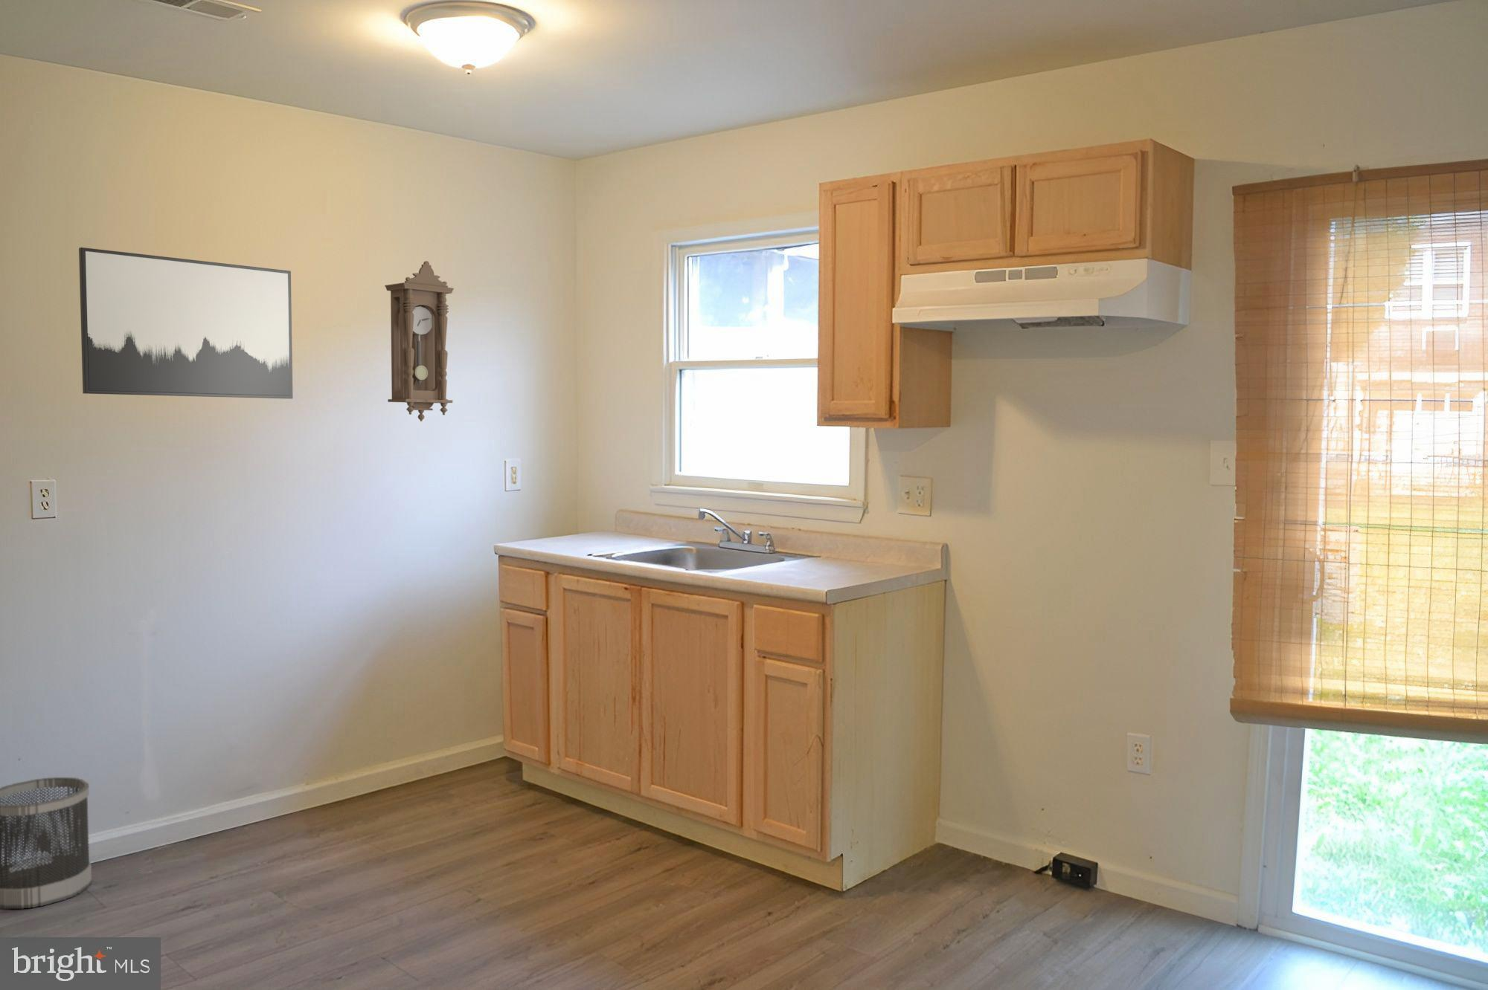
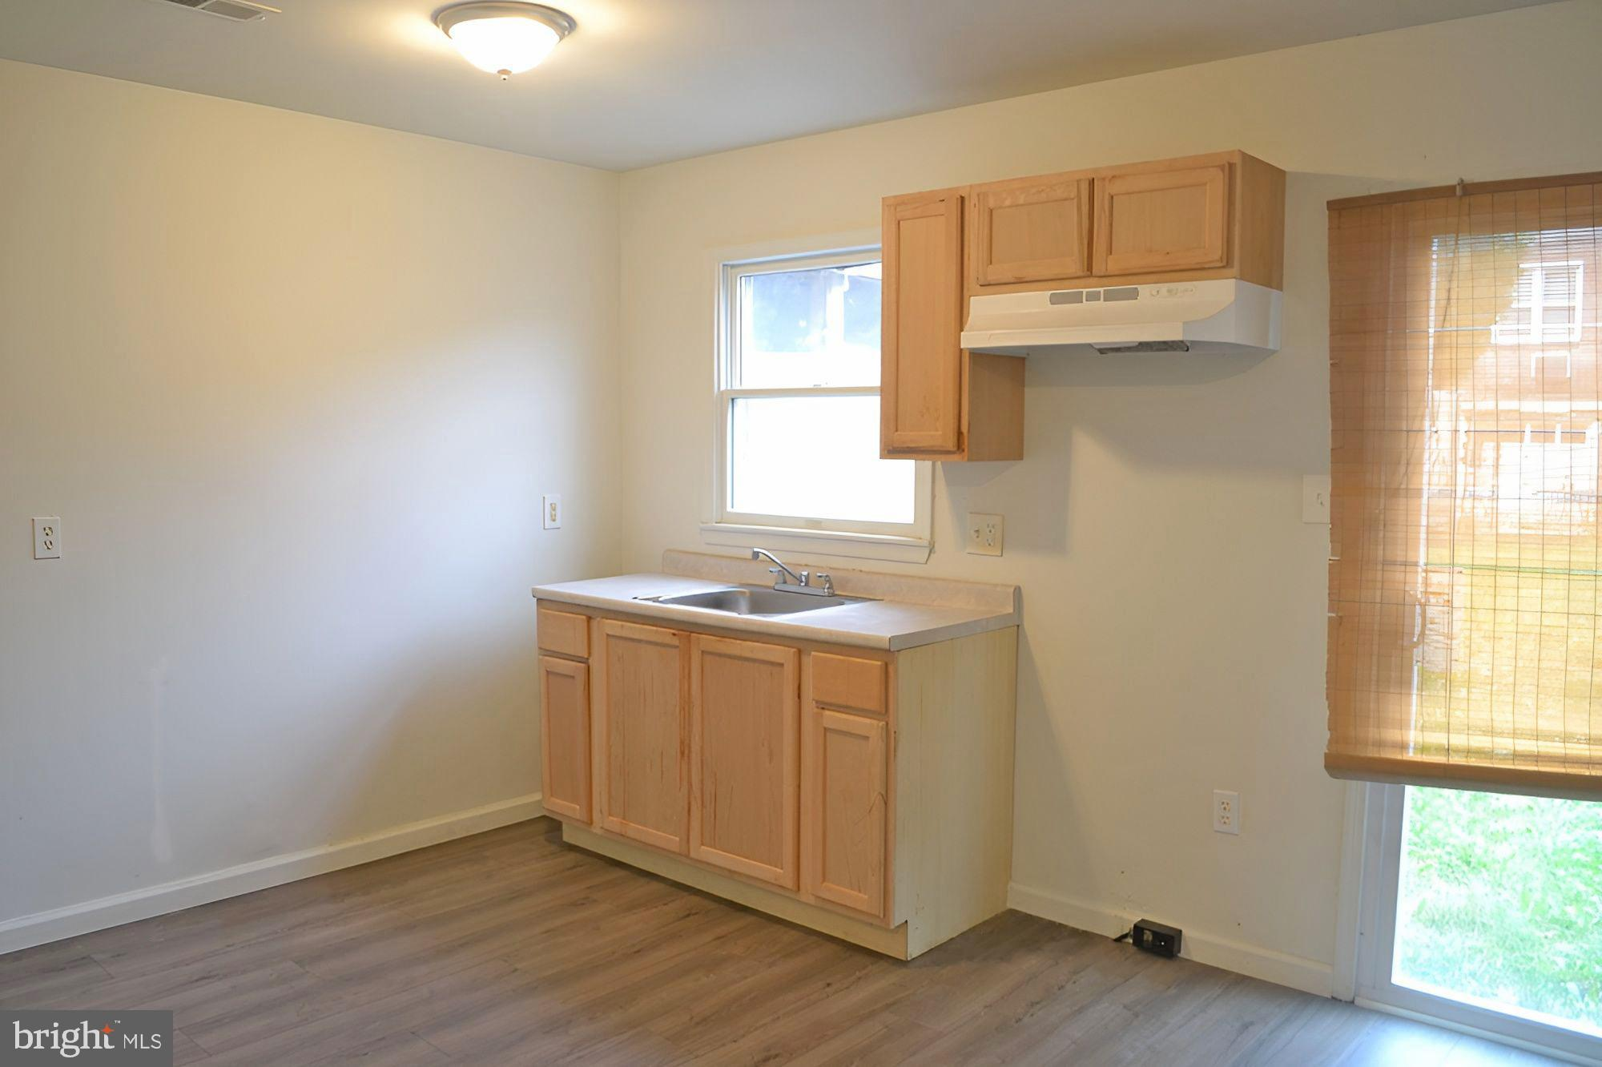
- wall art [78,246,293,399]
- pendulum clock [384,260,454,422]
- wastebasket [0,777,92,909]
